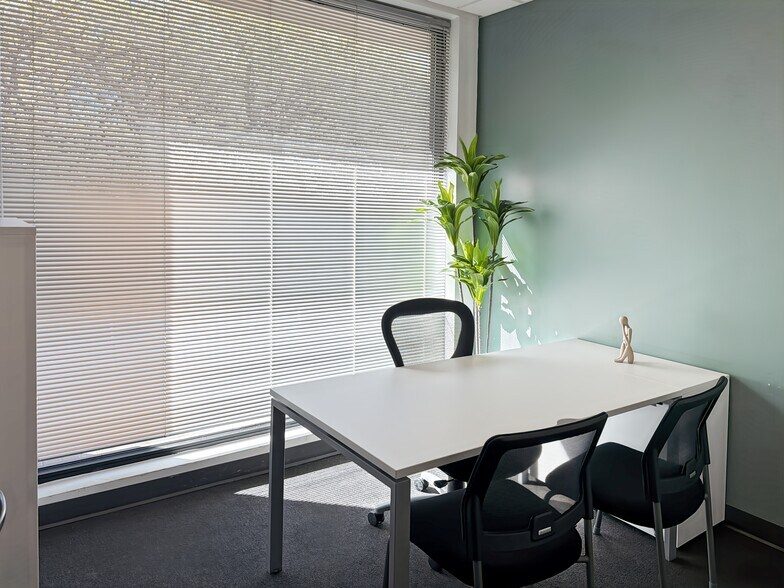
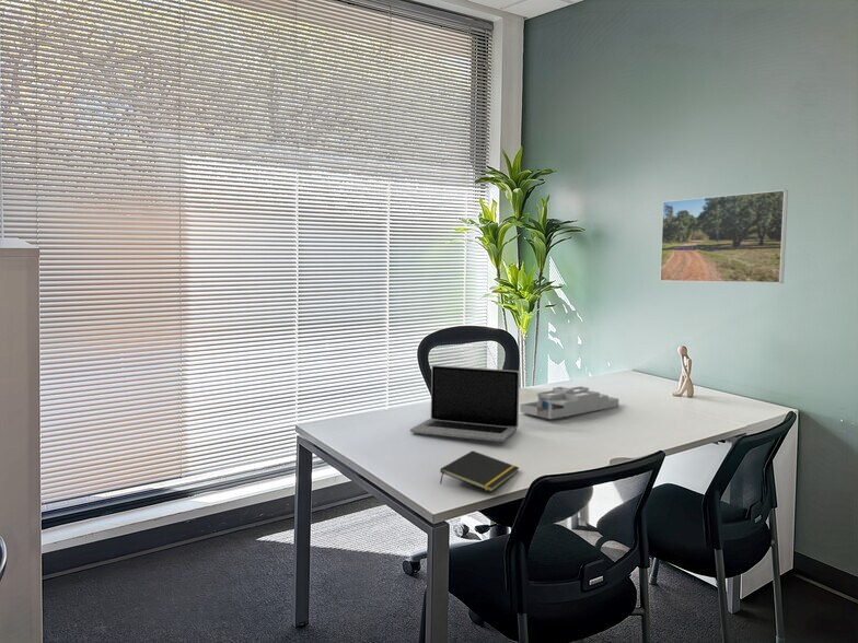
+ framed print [659,189,789,284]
+ notepad [439,449,520,493]
+ desk organizer [519,385,619,420]
+ laptop [409,364,521,443]
